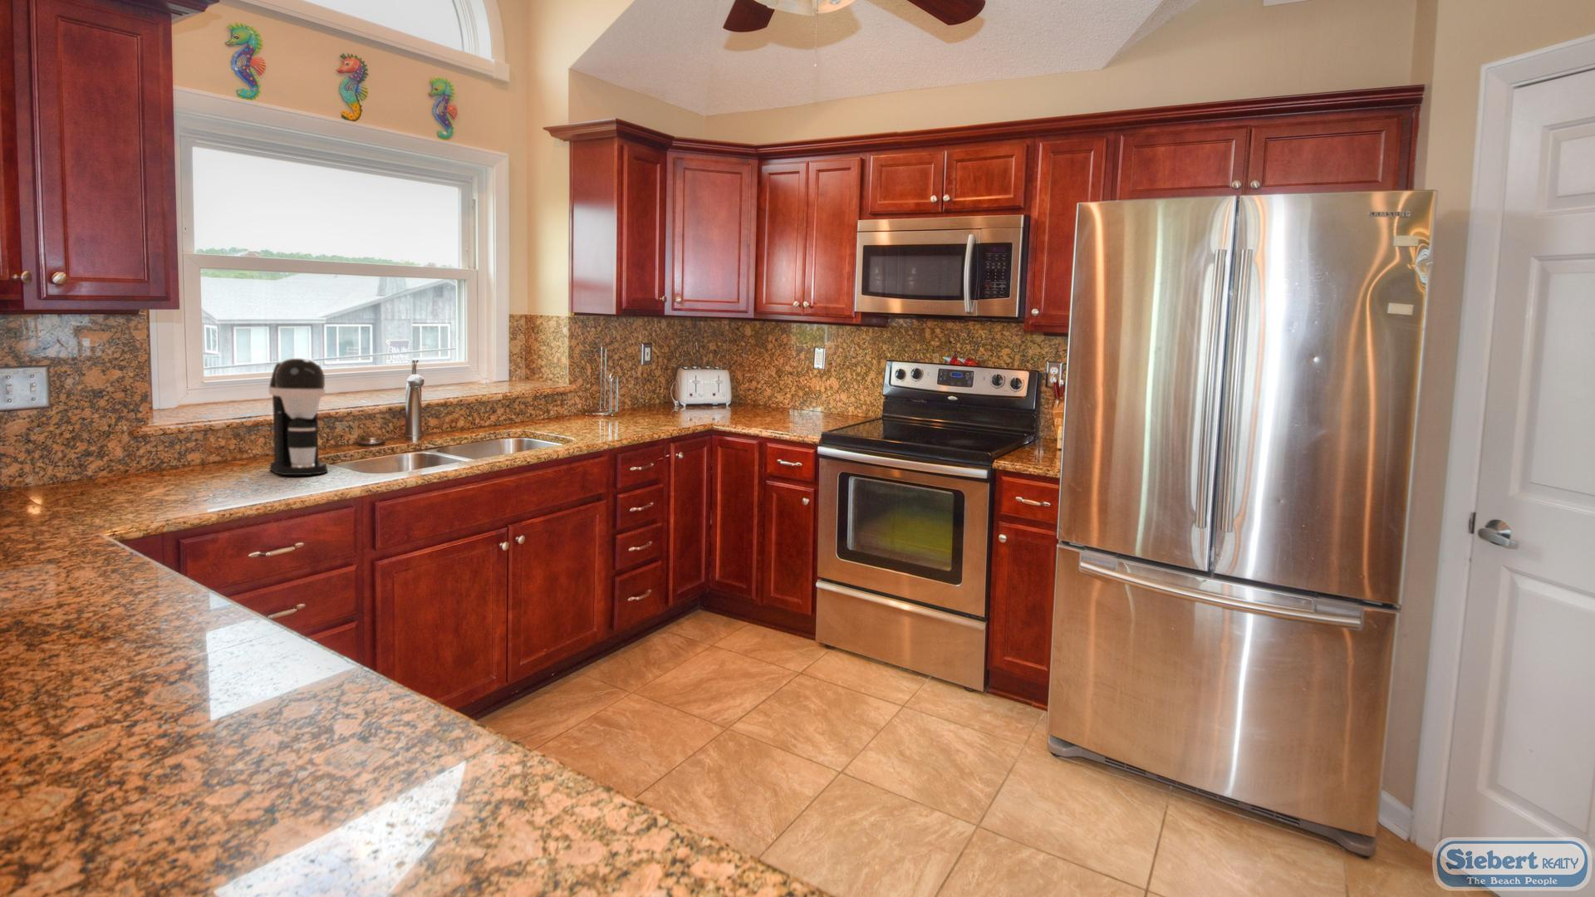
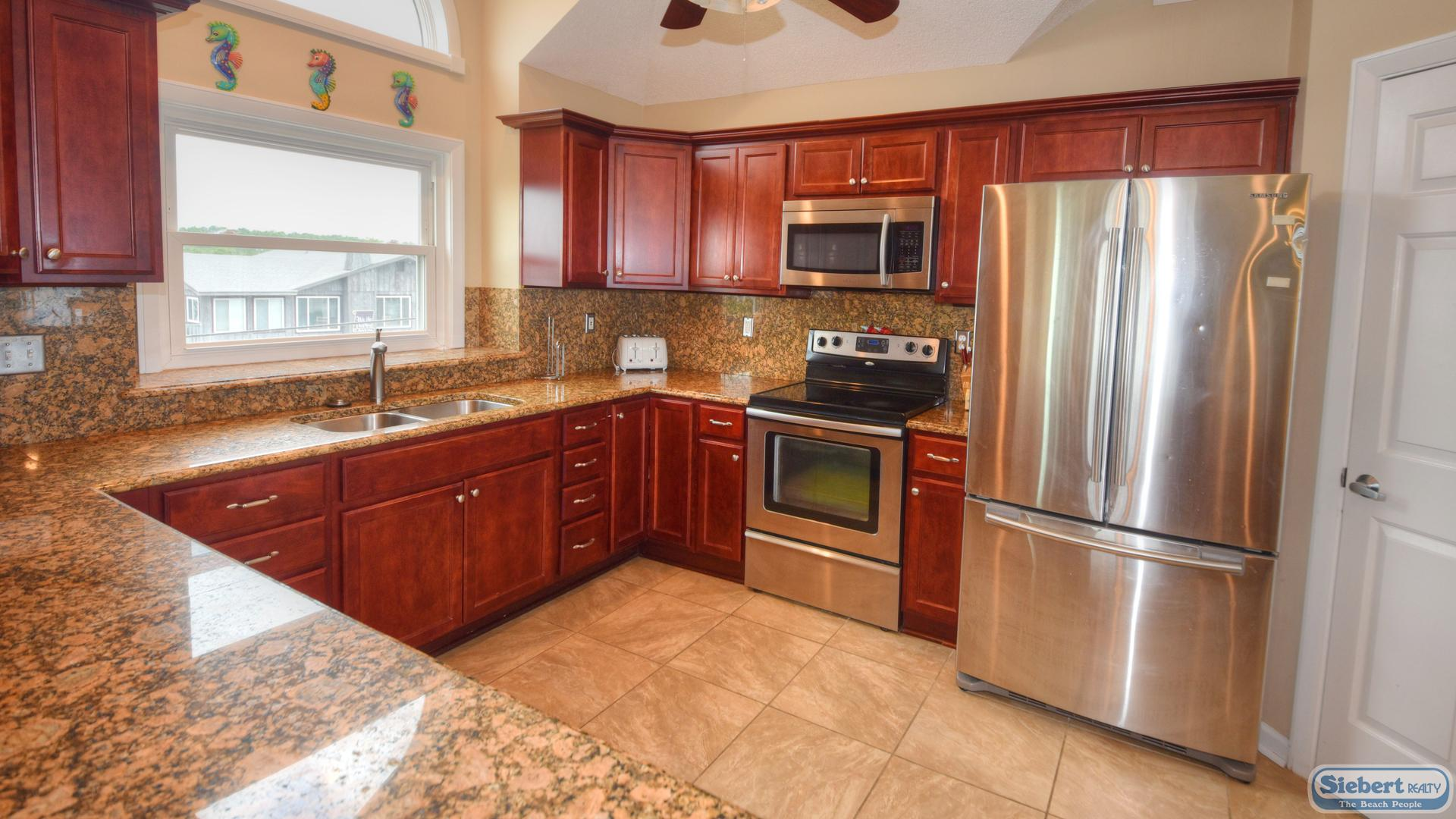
- coffee maker [267,357,329,476]
